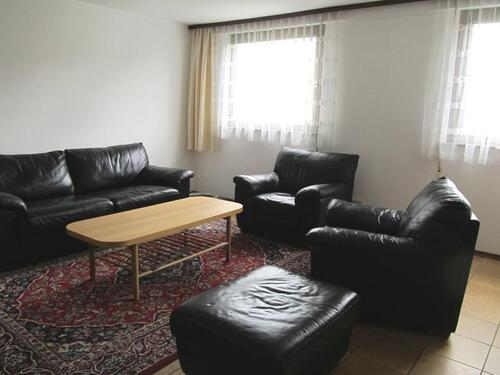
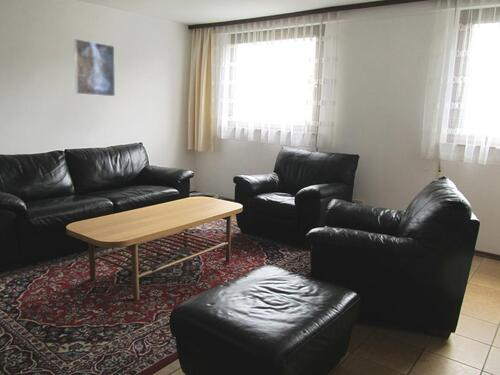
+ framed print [73,38,116,97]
